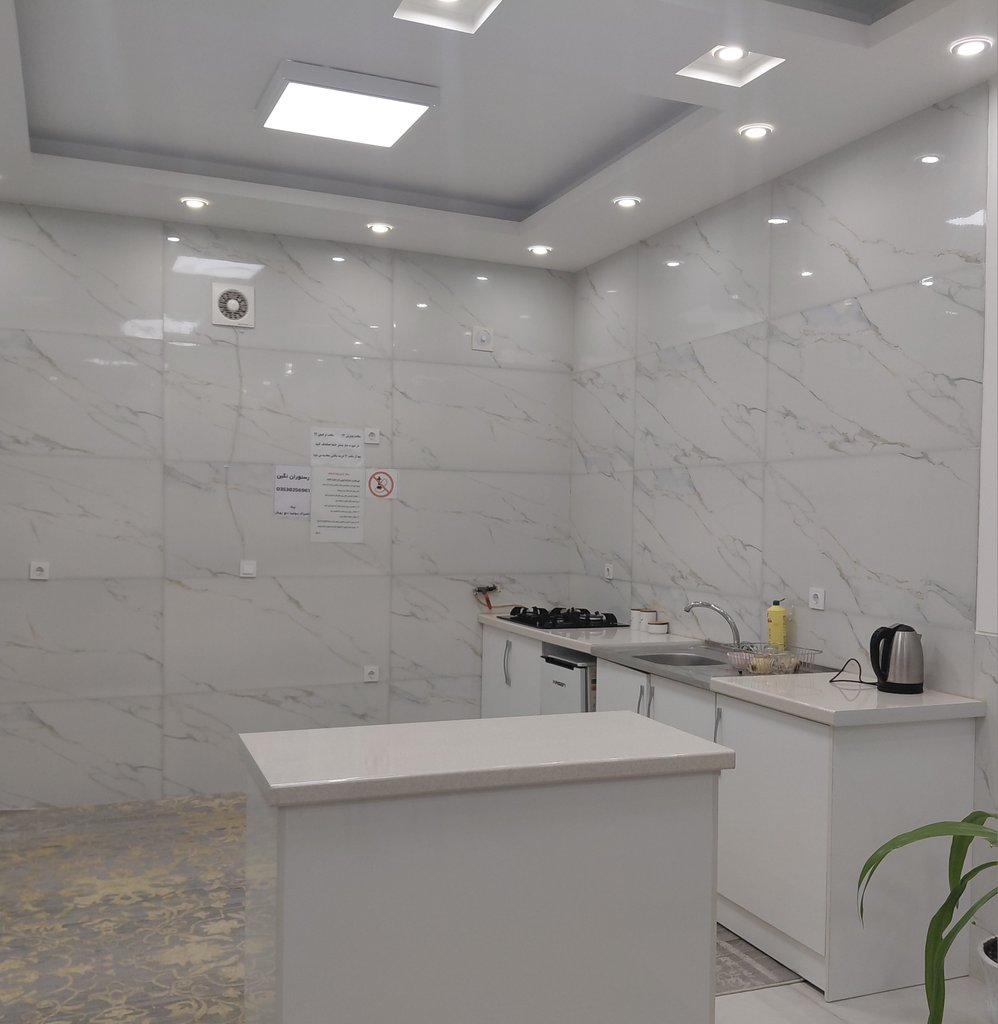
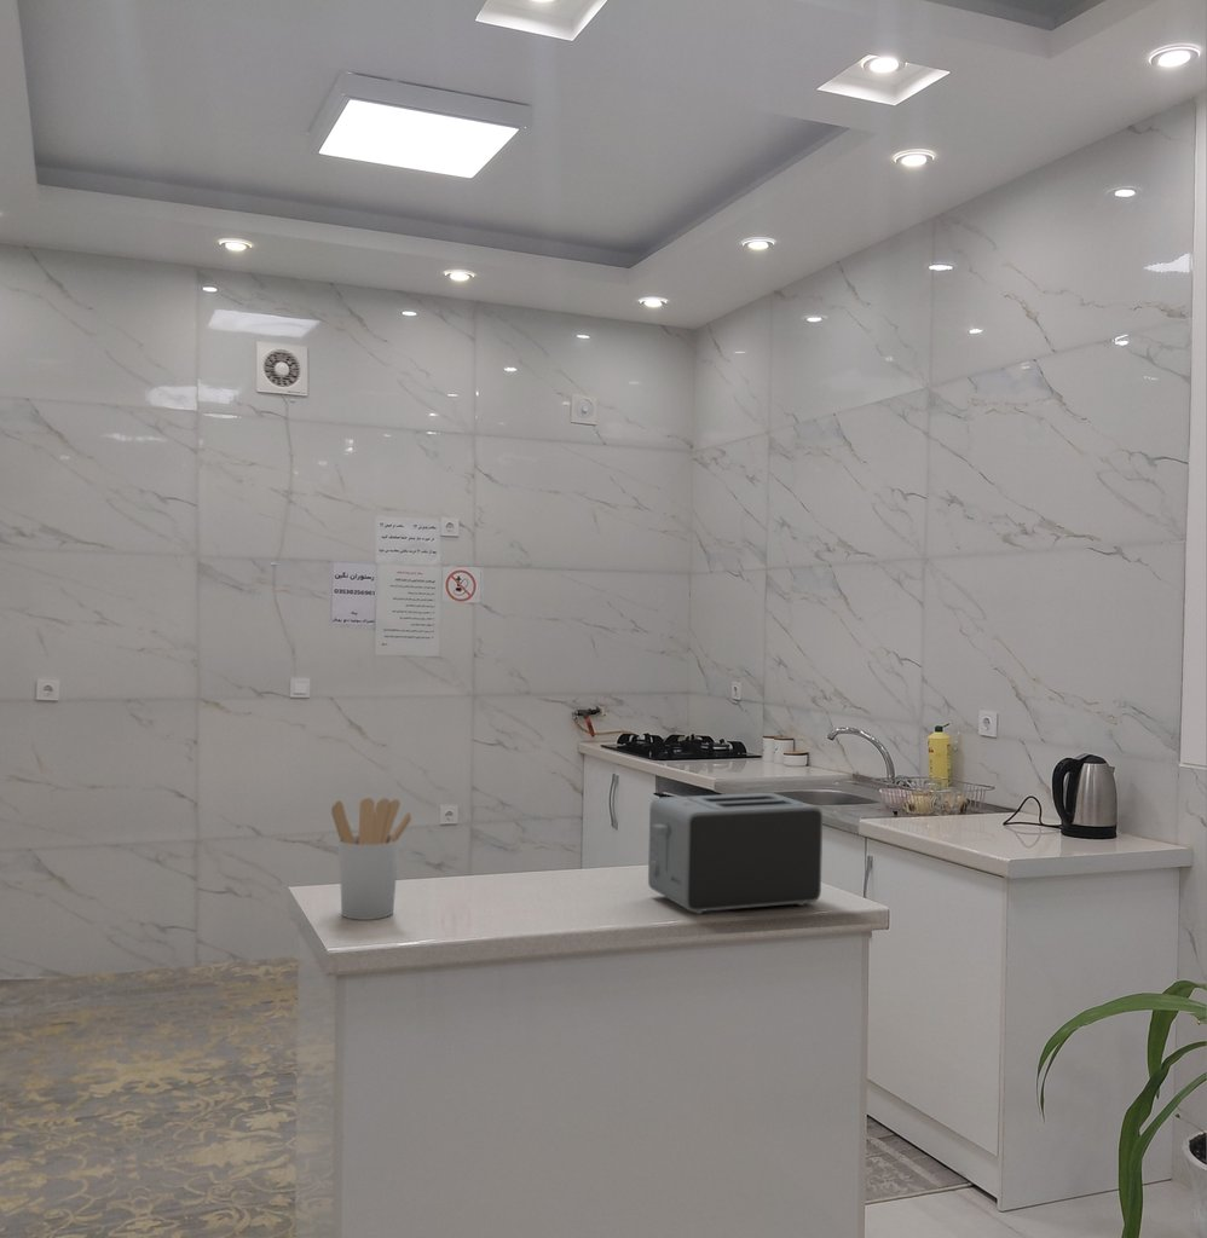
+ toaster [647,792,824,915]
+ utensil holder [330,797,414,921]
